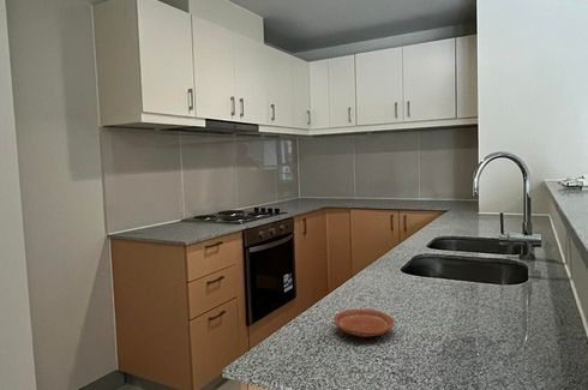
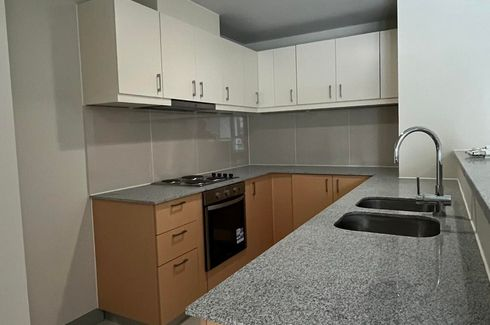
- plate [332,308,395,338]
